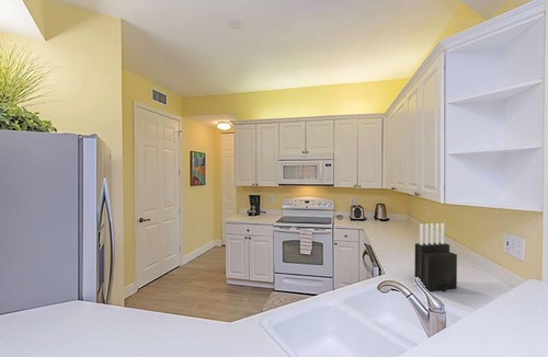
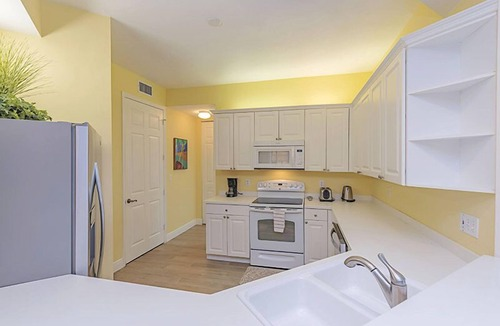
- knife block [413,222,458,292]
